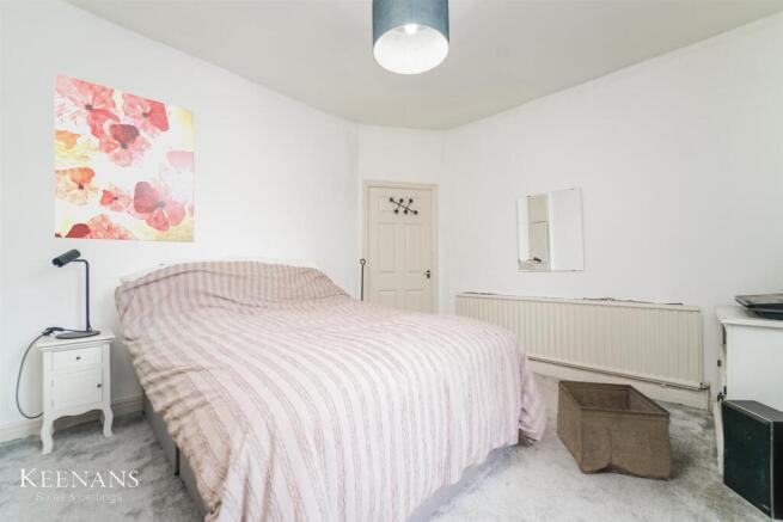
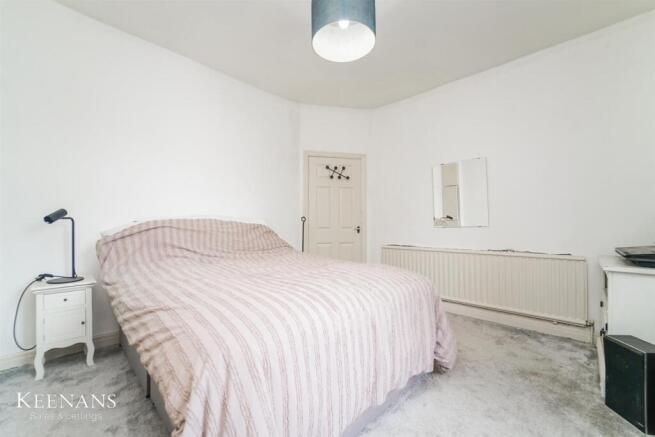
- wall art [54,72,195,244]
- storage bin [556,379,673,481]
